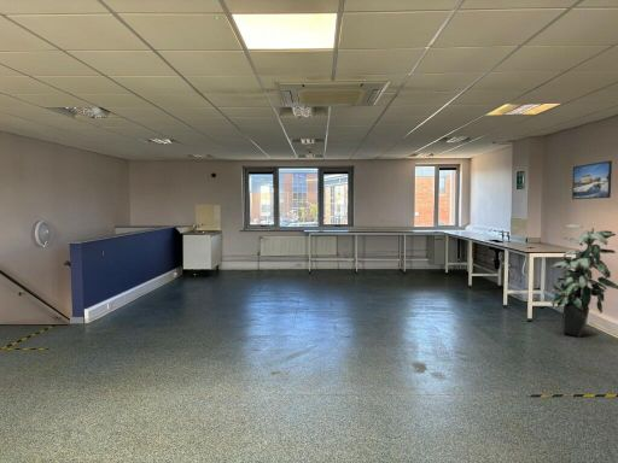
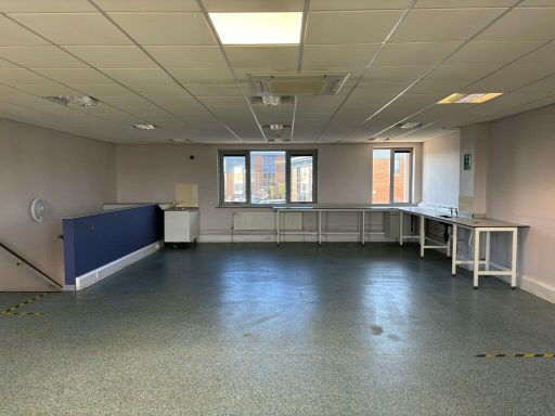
- indoor plant [548,223,618,338]
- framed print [571,159,613,200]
